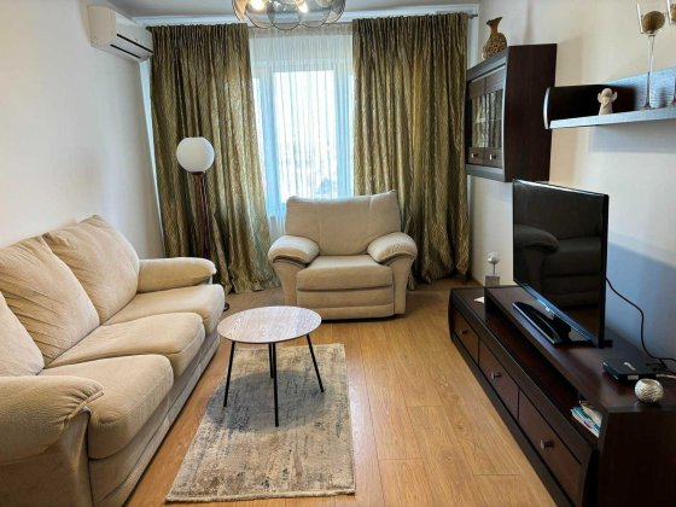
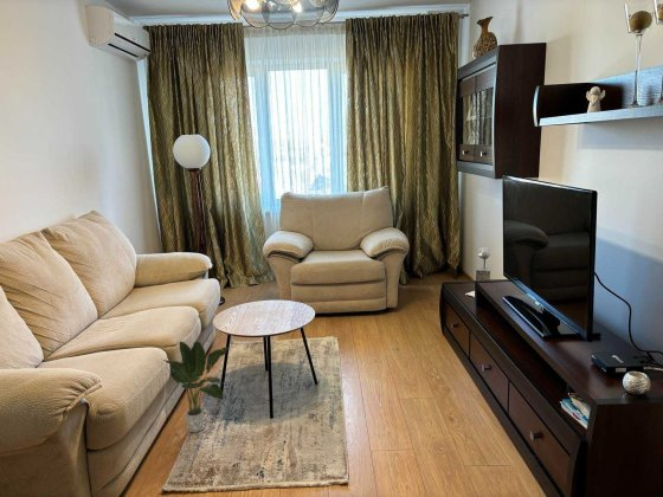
+ potted plant [162,340,228,433]
